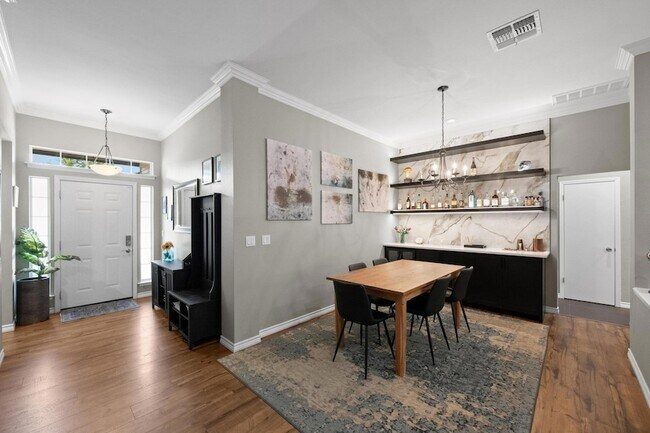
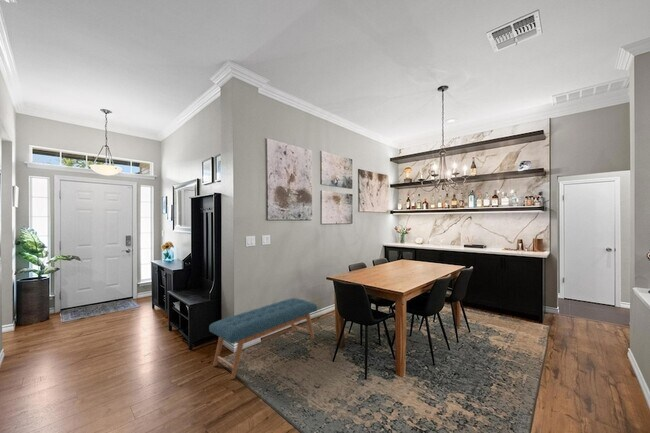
+ bench [208,297,318,380]
